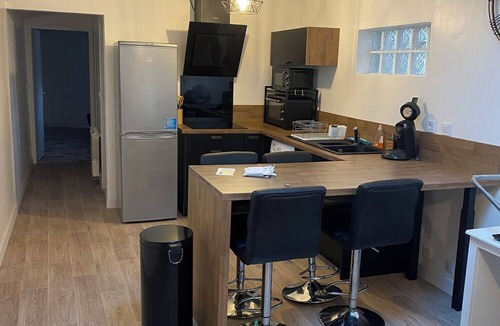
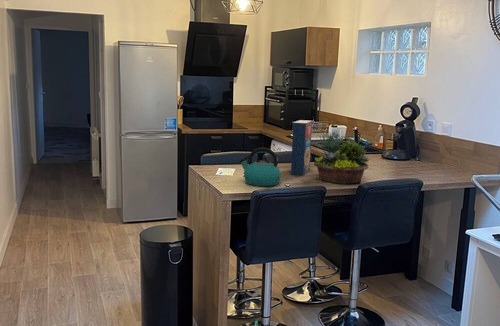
+ succulent planter [313,130,371,184]
+ cereal box [290,119,313,176]
+ kettle [238,147,282,187]
